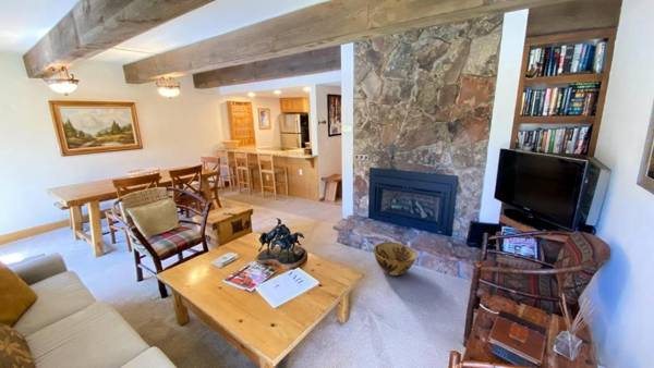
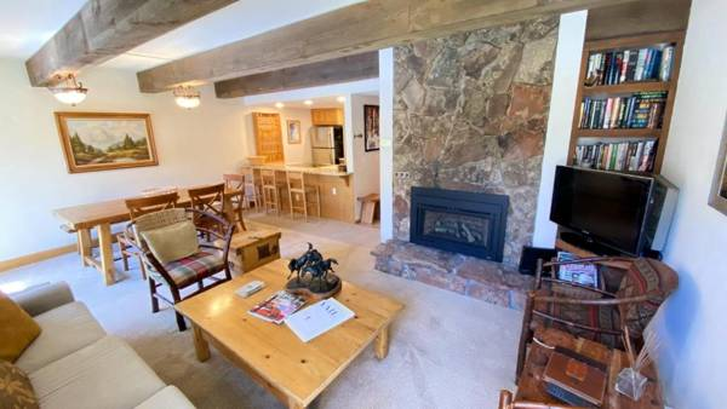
- woven basket [373,241,417,277]
